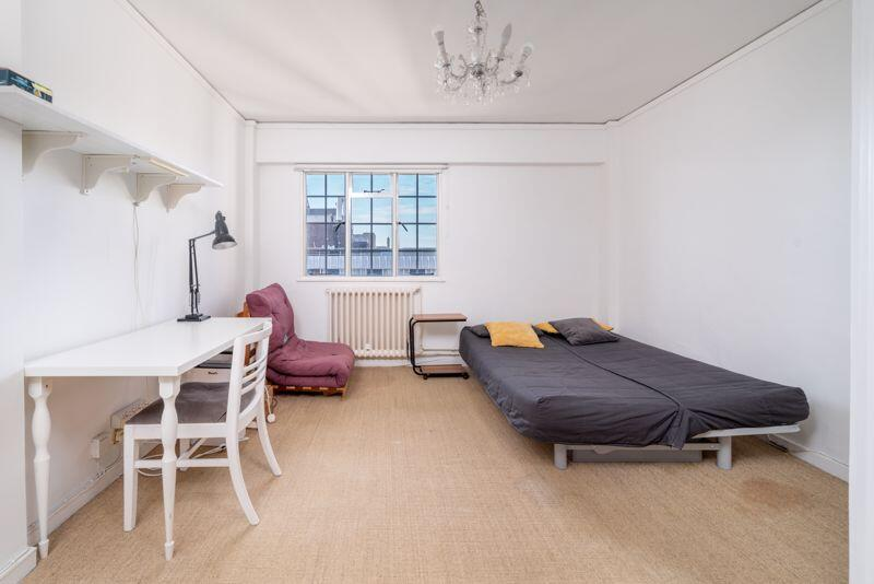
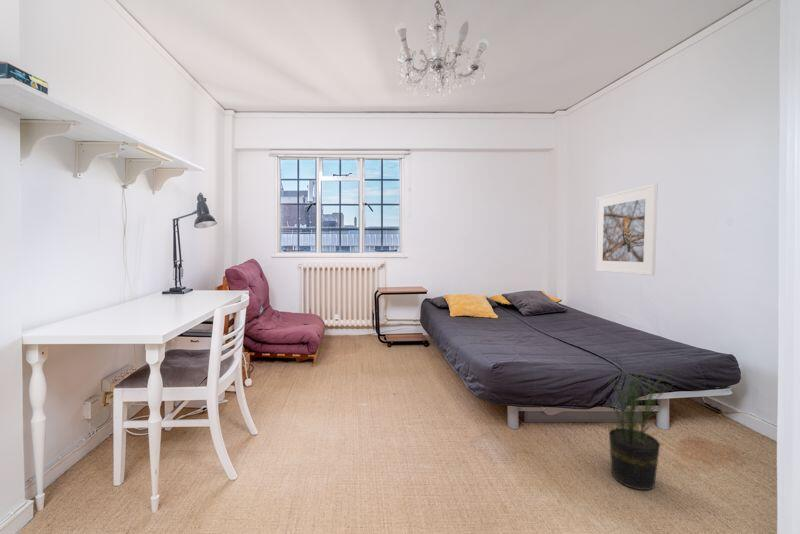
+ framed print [594,182,659,277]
+ potted plant [601,350,681,491]
